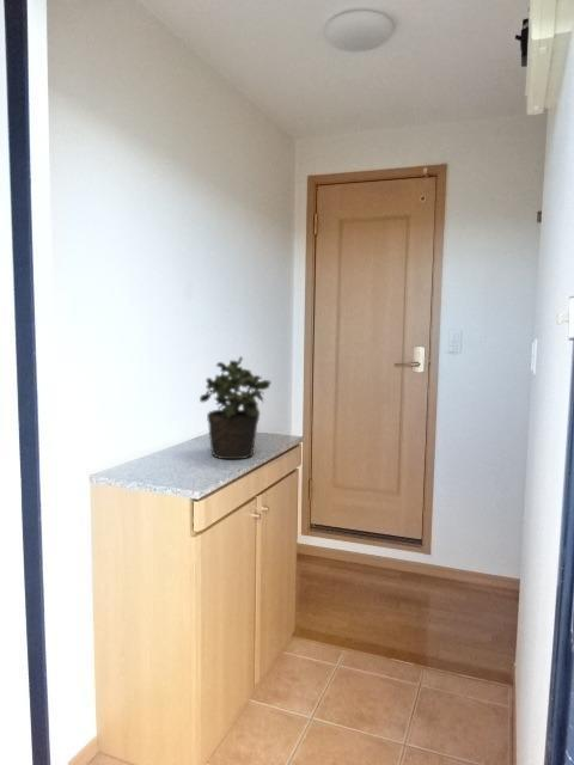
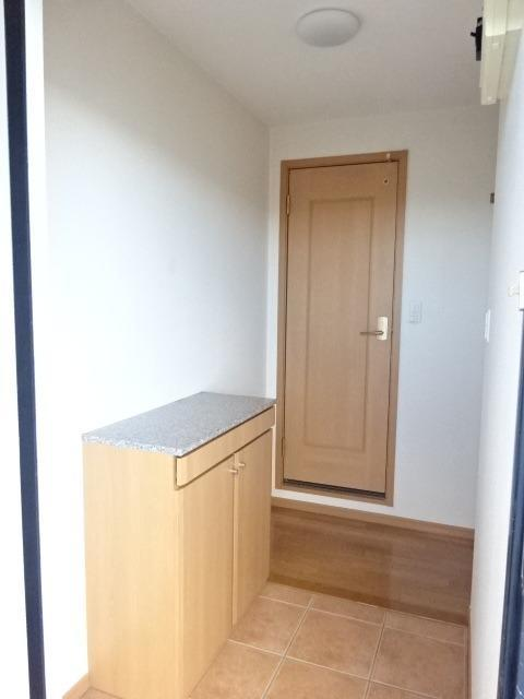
- potted plant [199,355,271,460]
